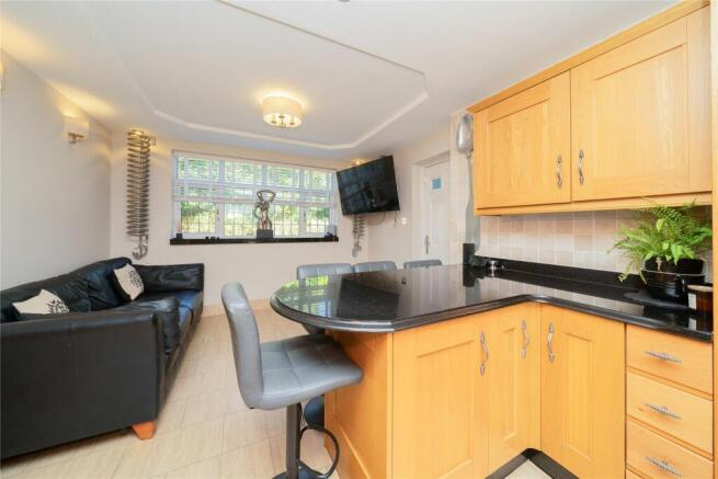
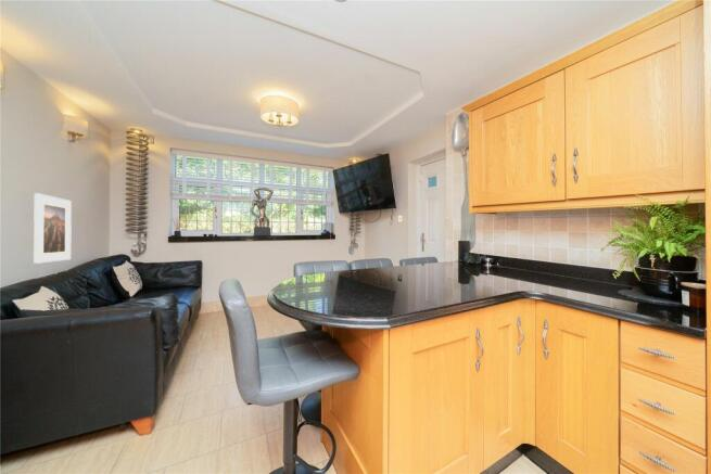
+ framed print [33,192,73,265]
